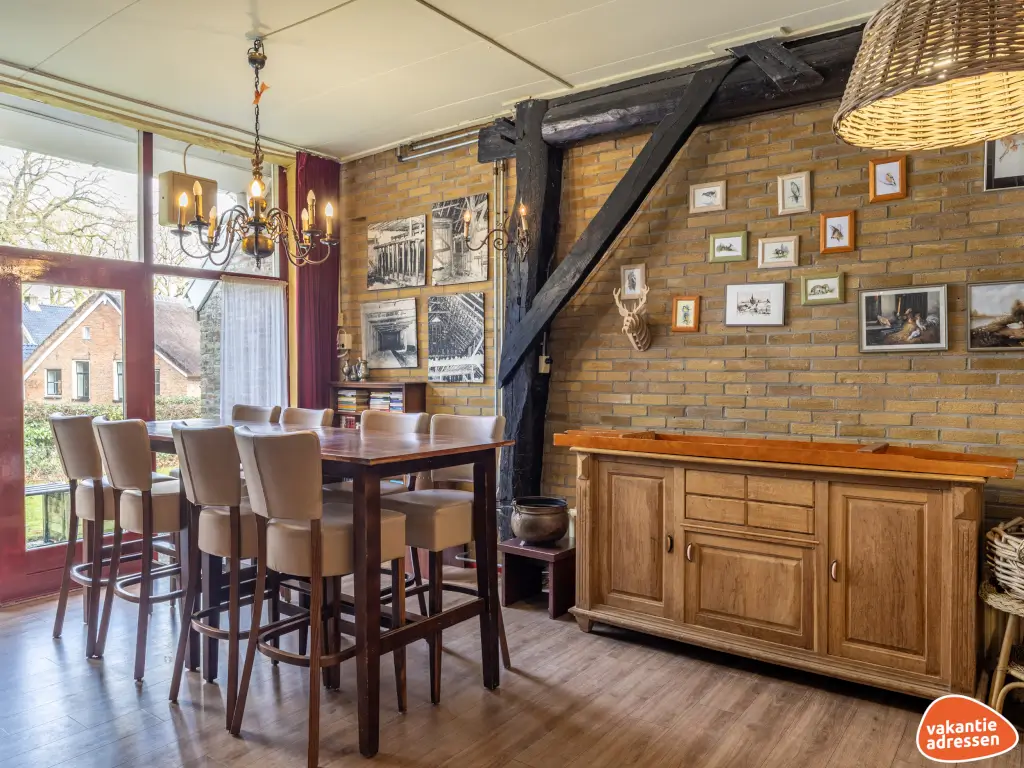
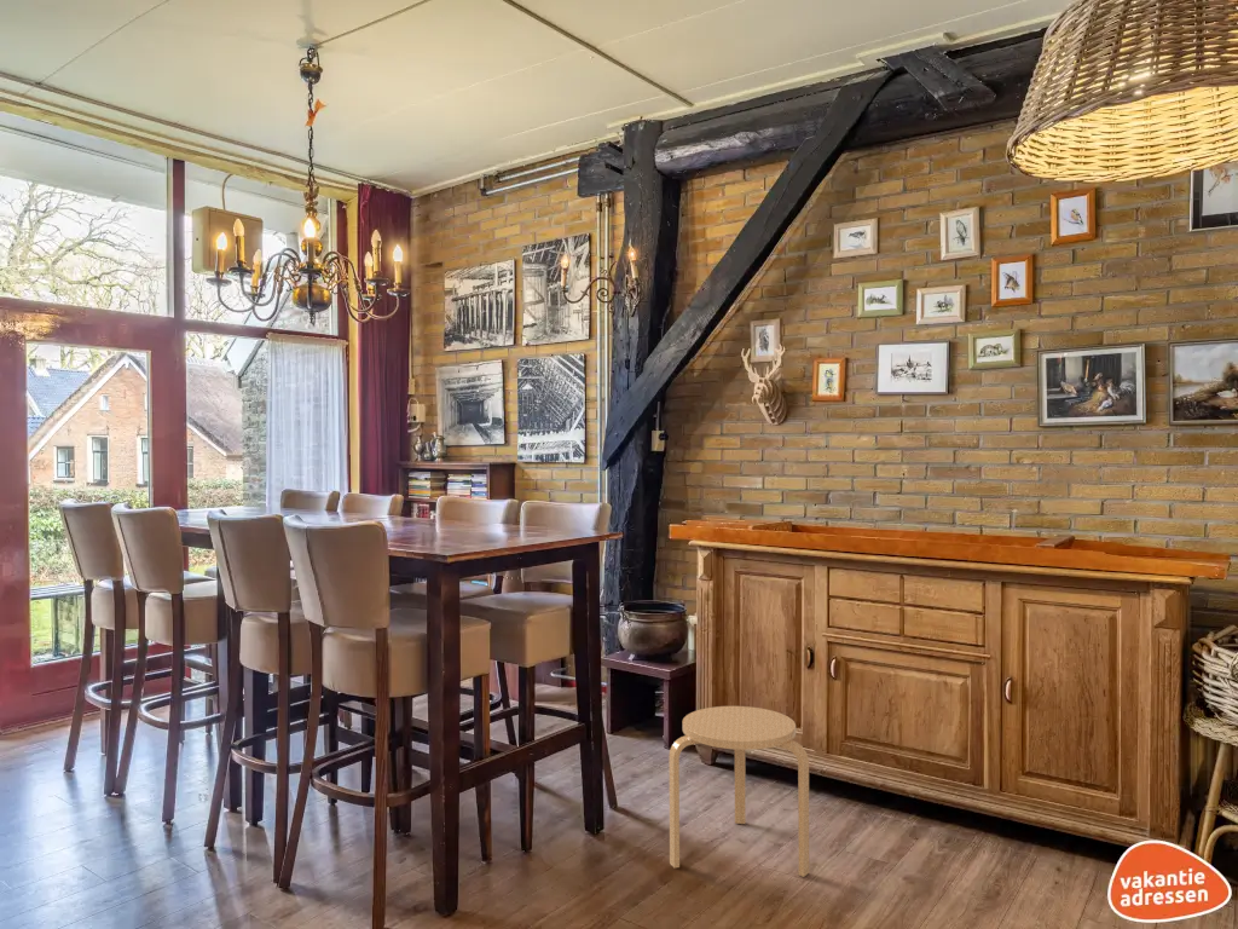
+ stool [669,705,810,878]
